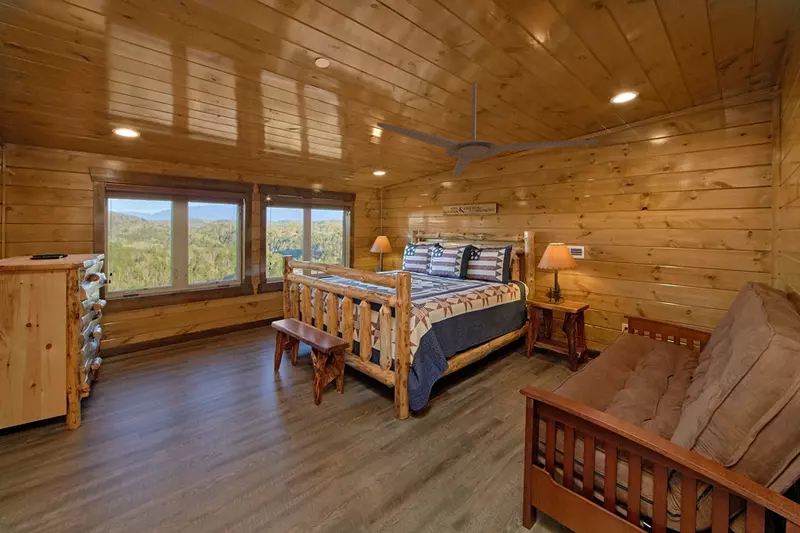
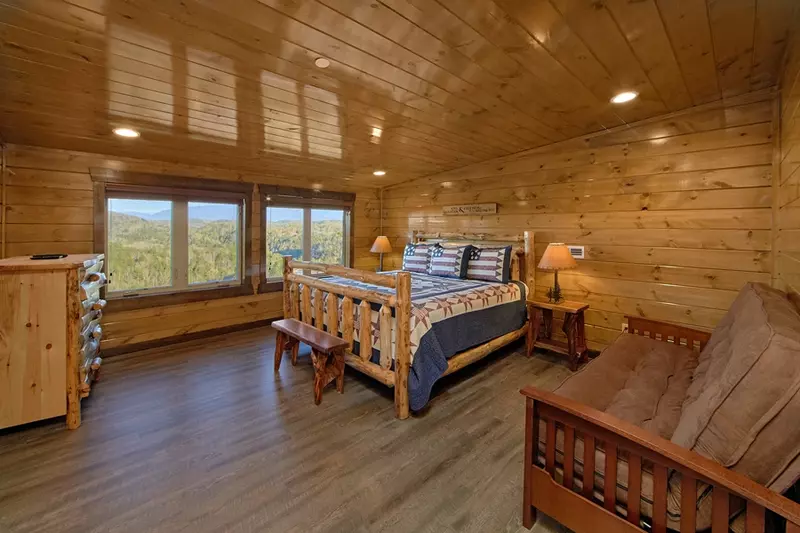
- ceiling fan [376,81,599,178]
